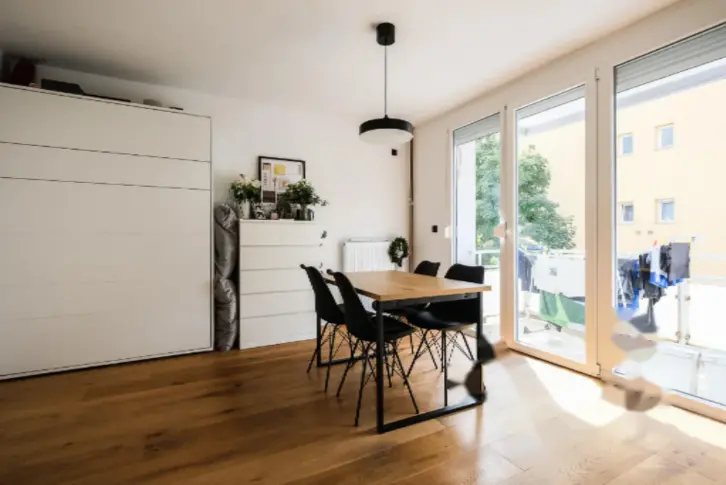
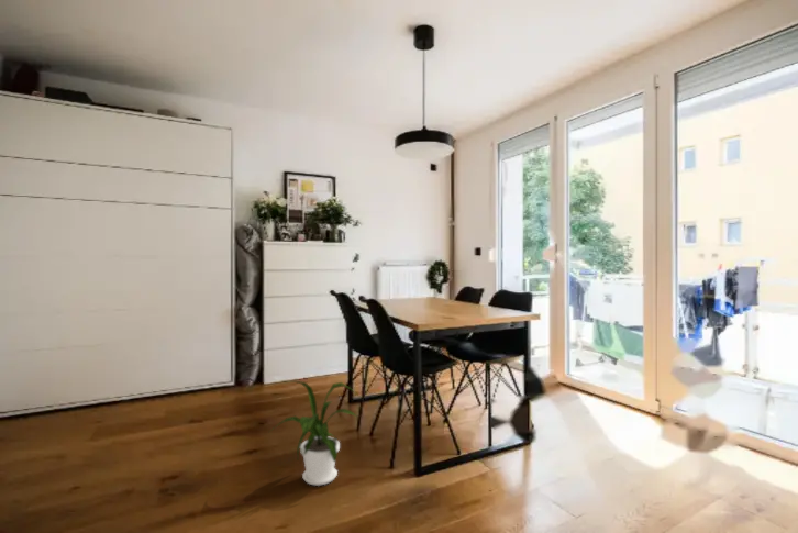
+ house plant [268,380,358,487]
